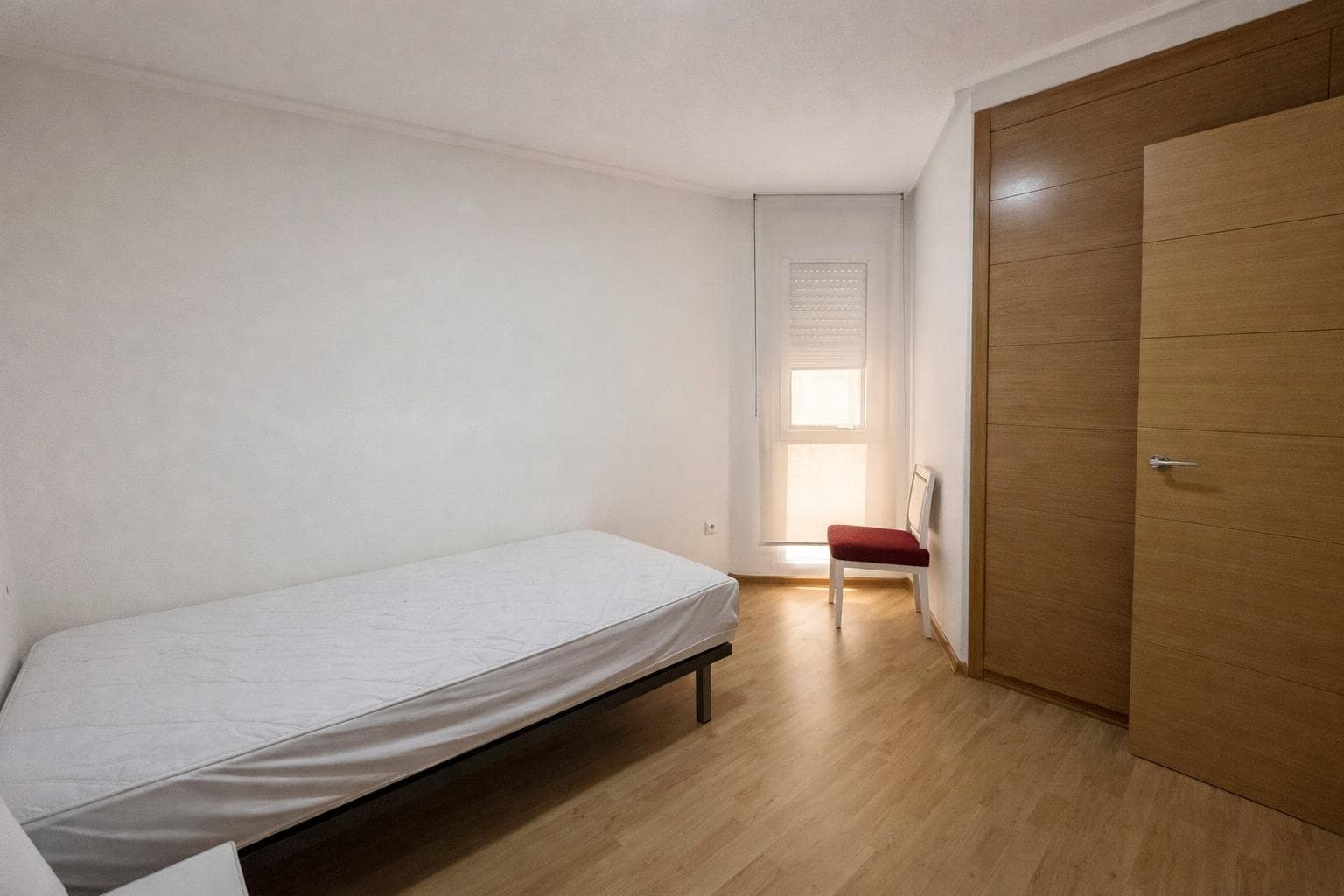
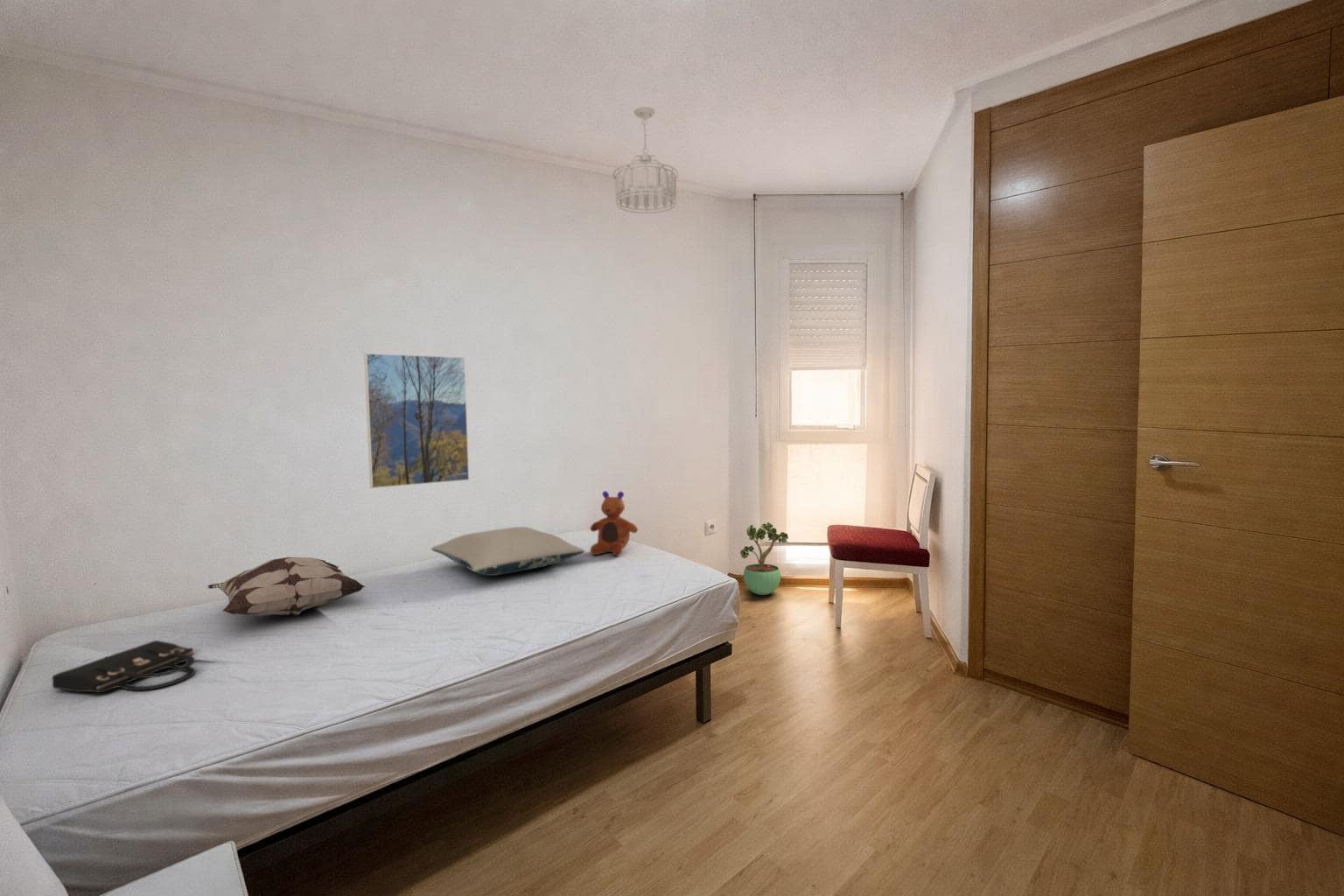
+ pillow [430,526,586,577]
+ decorative pillow [207,556,366,617]
+ potted plant [739,521,789,596]
+ toy [589,490,639,556]
+ handbag [52,640,196,694]
+ ceiling light fixture [613,106,679,214]
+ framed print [363,353,470,489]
